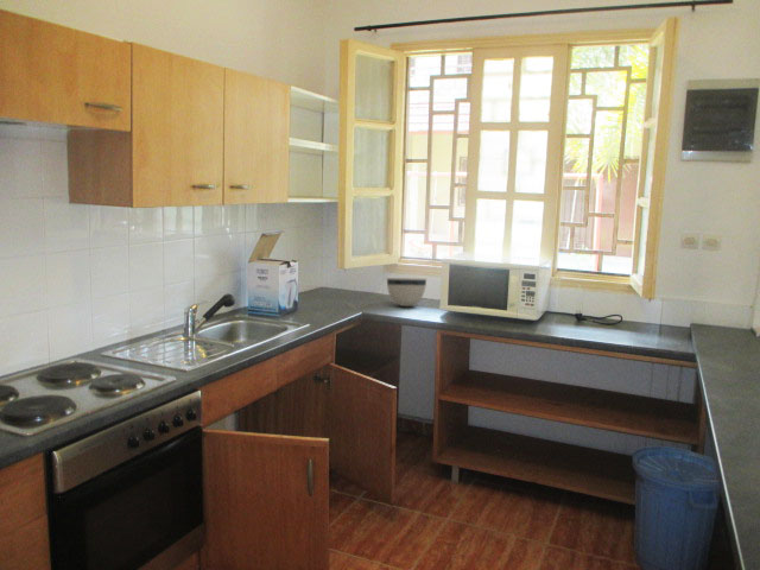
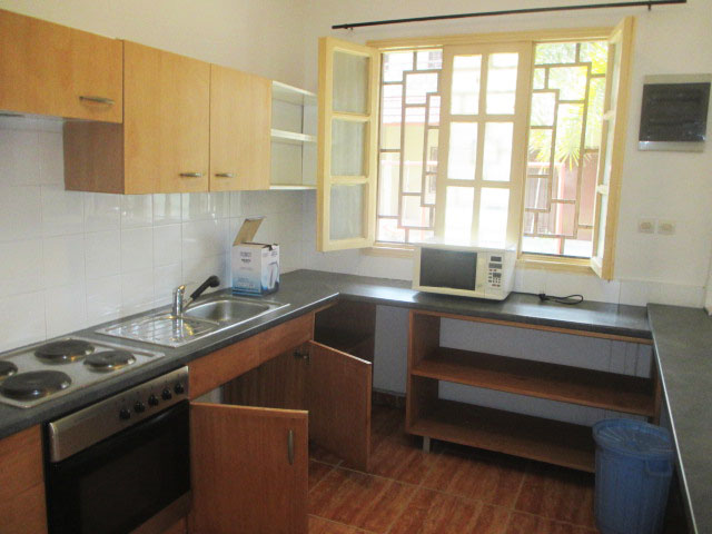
- bowl [386,277,428,308]
